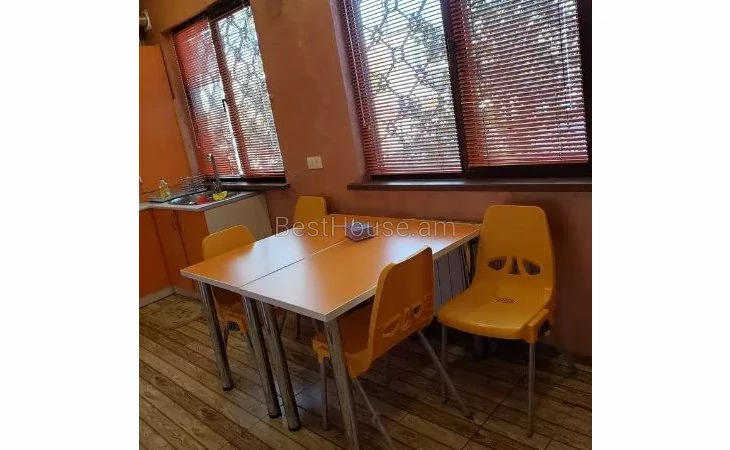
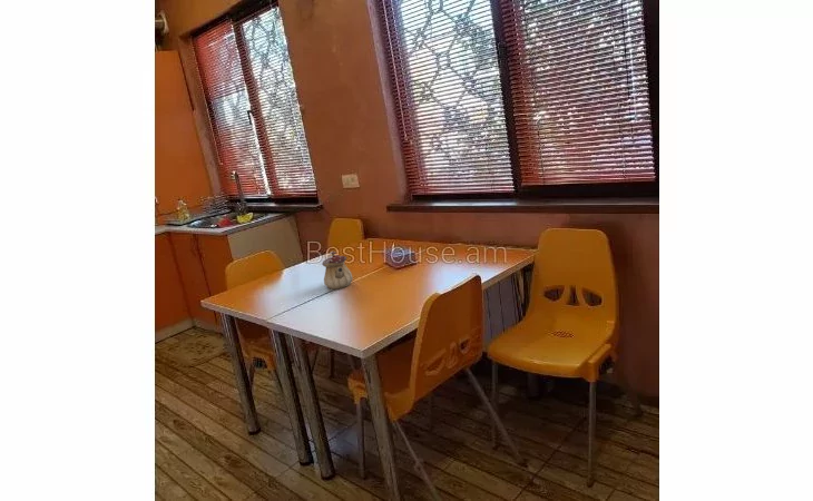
+ teapot [321,250,353,291]
